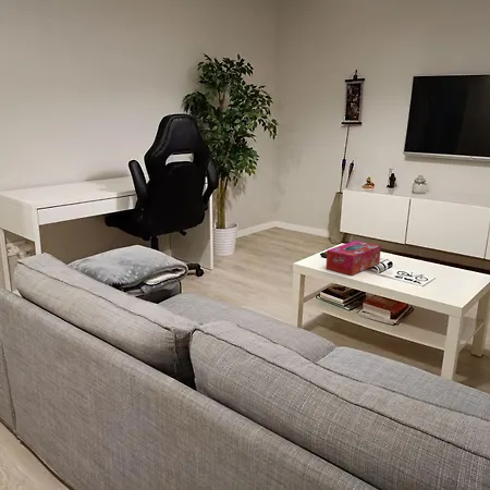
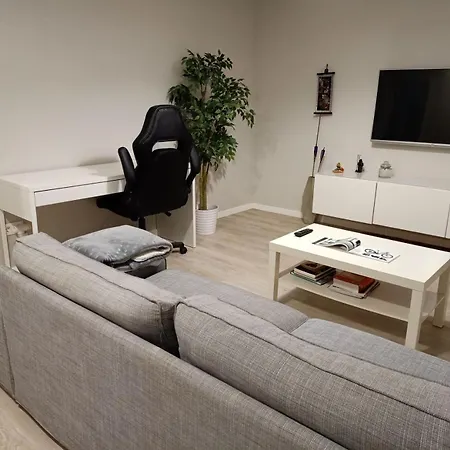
- tissue box [324,240,382,277]
